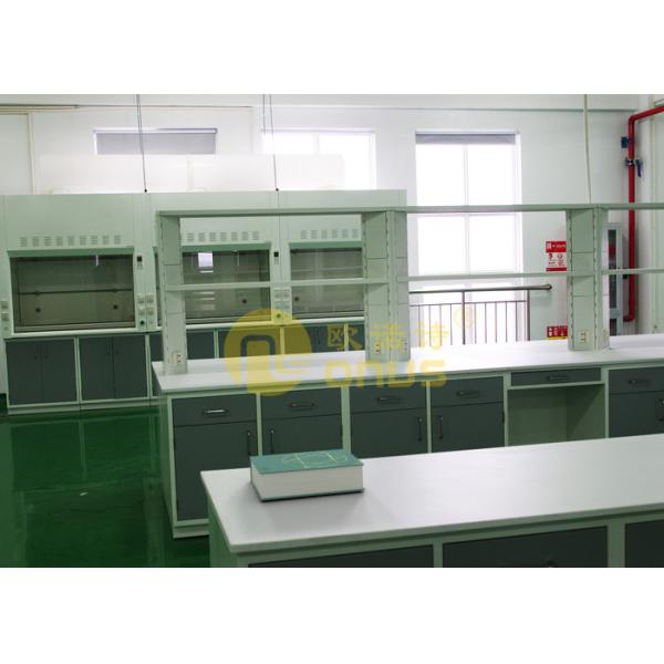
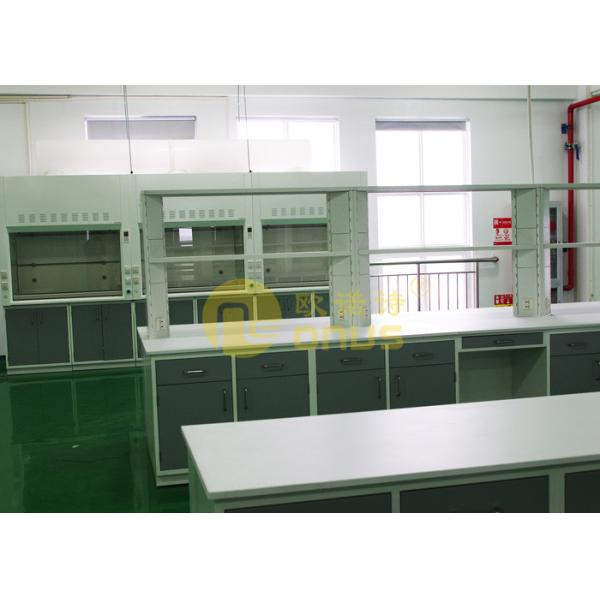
- book [249,448,366,501]
